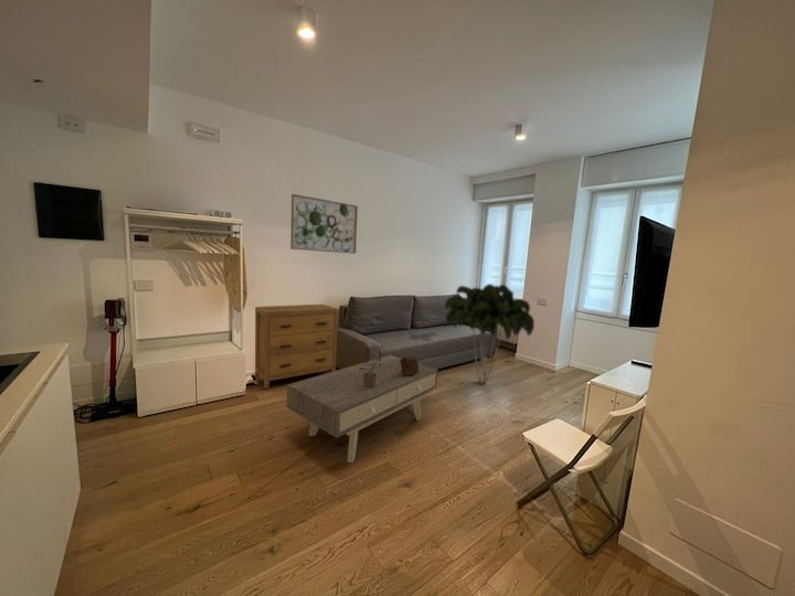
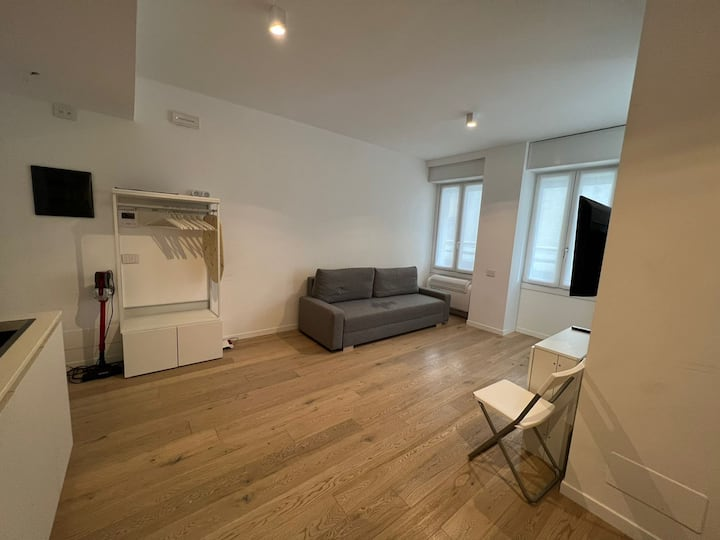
- coffee table [286,354,439,464]
- potted plant [359,340,389,387]
- wall art [289,193,359,255]
- indoor plant [444,283,536,385]
- architectural model [400,355,420,375]
- dresser [254,304,339,390]
